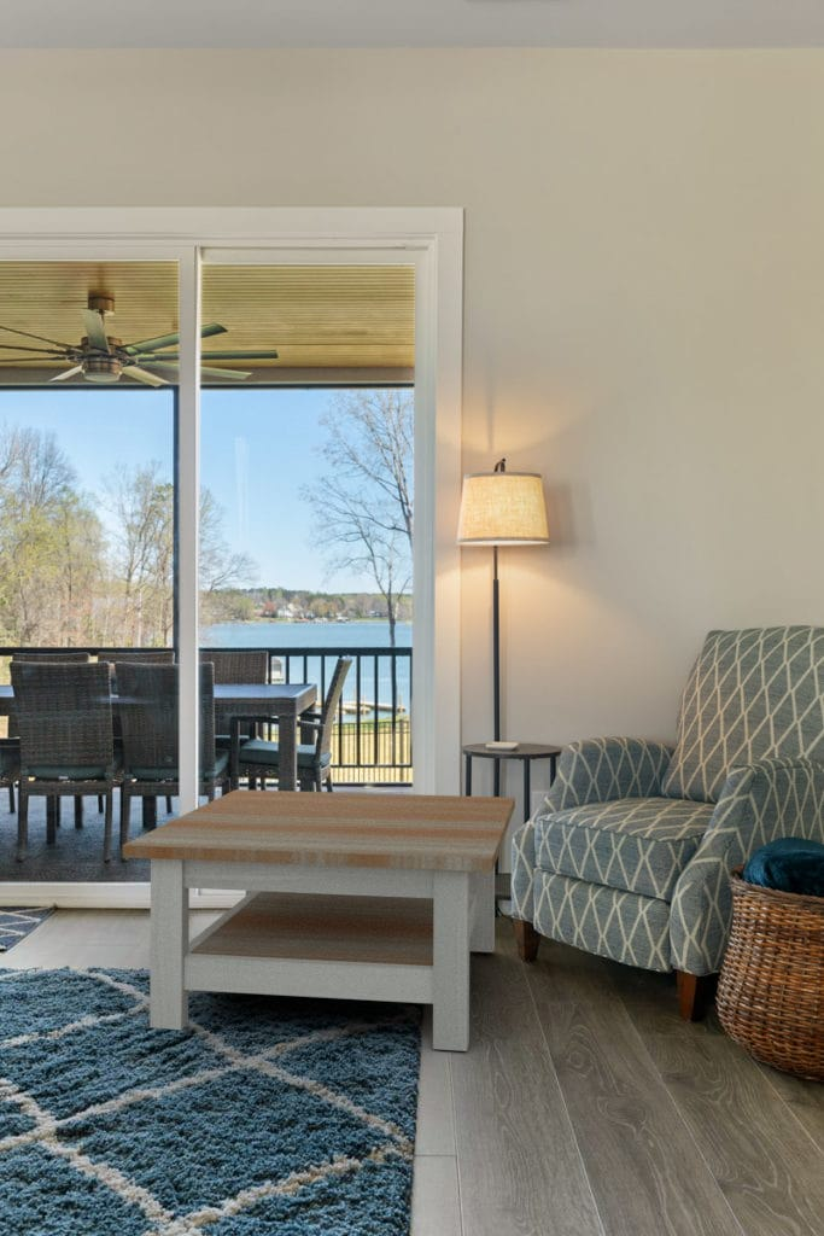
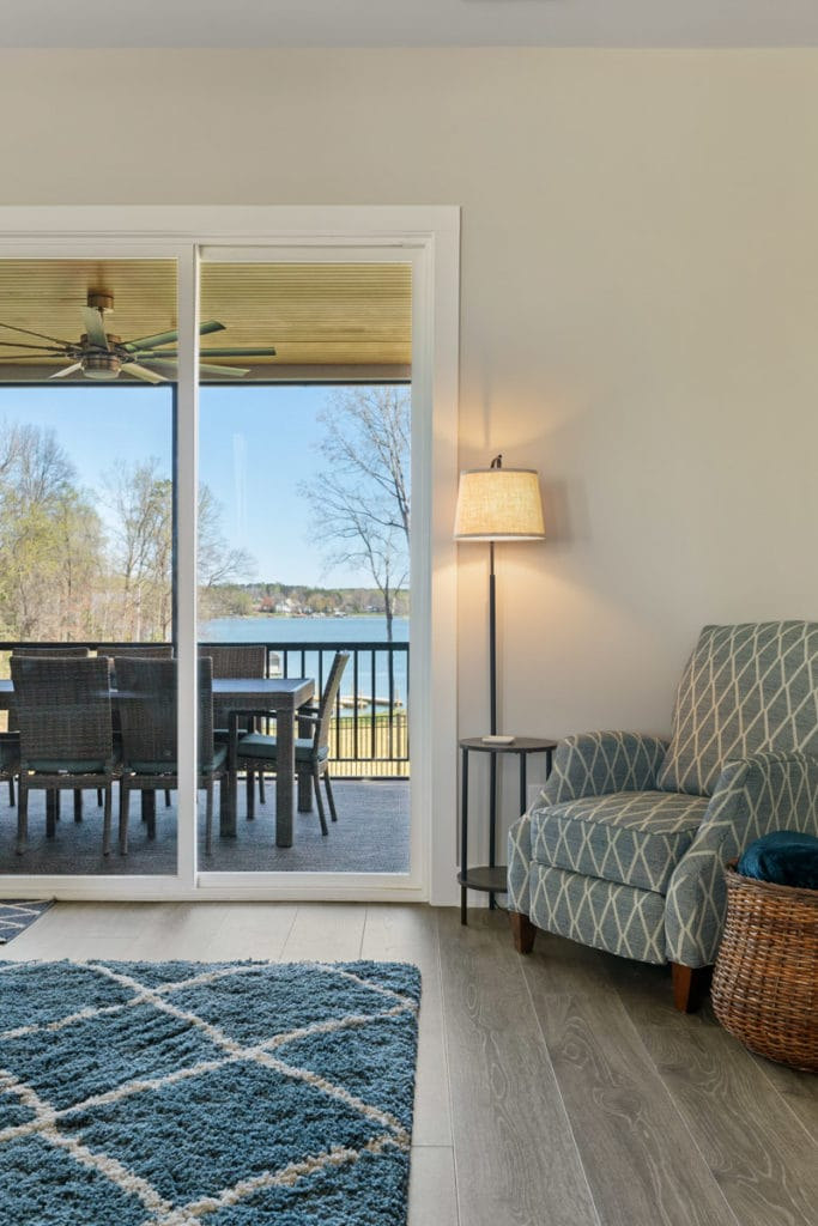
- coffee table [122,788,516,1053]
